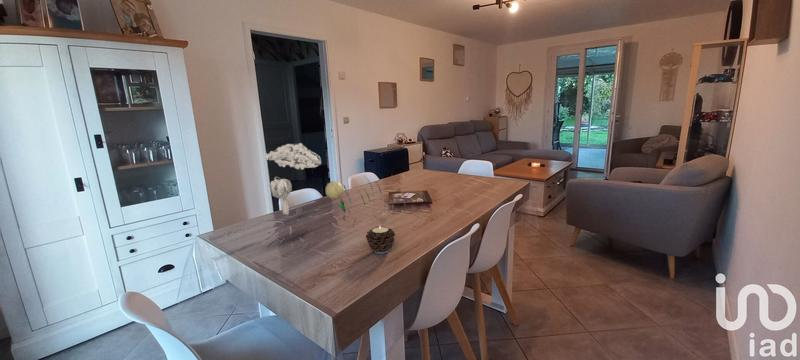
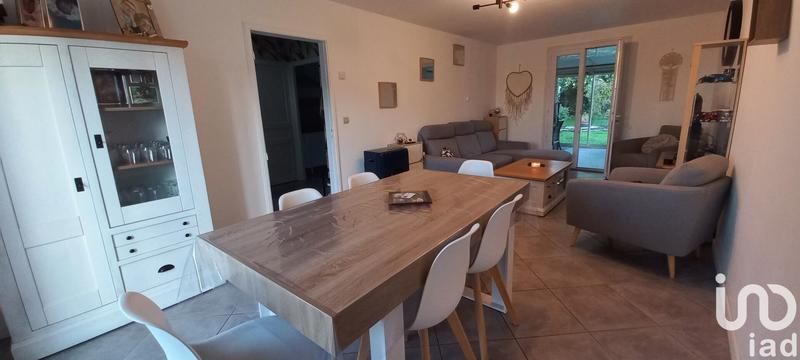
- plant [264,142,410,218]
- candle [365,226,396,255]
